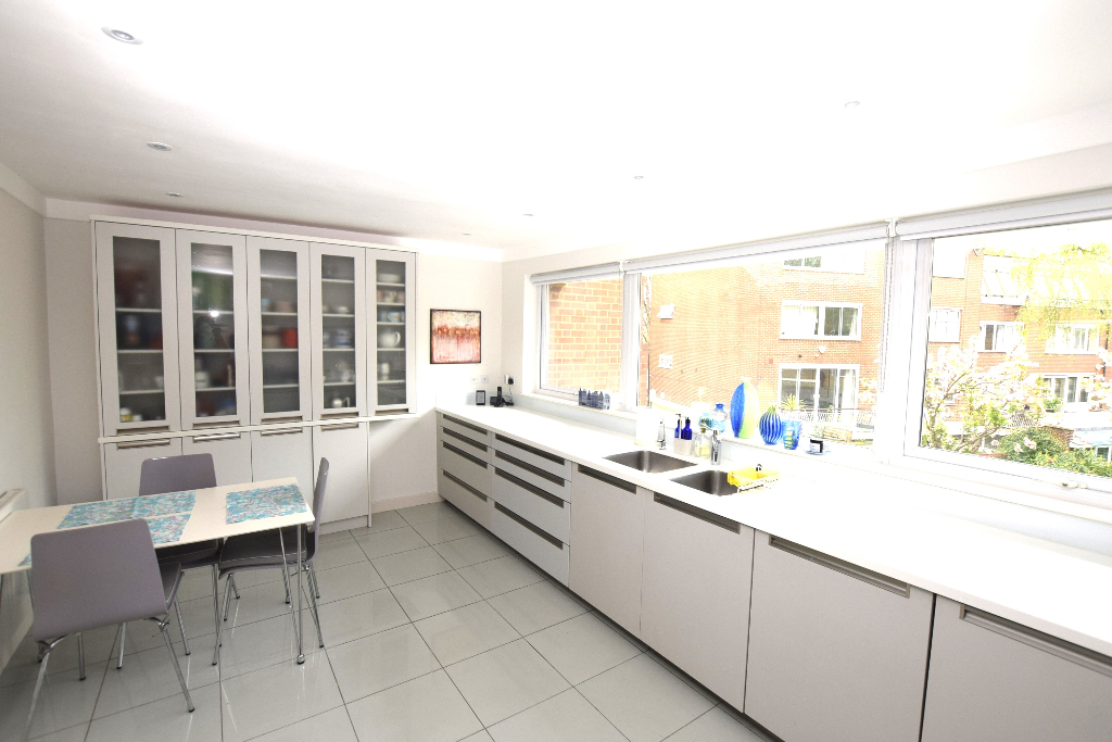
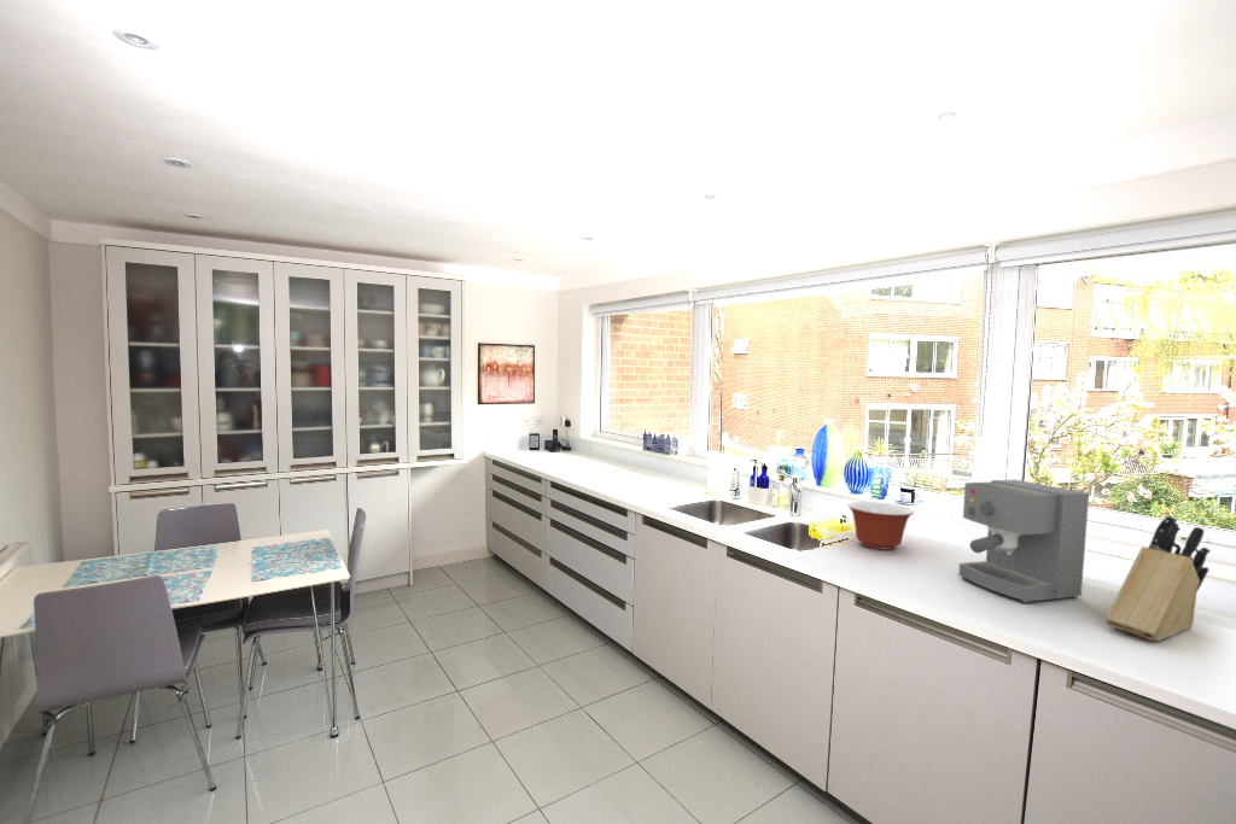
+ knife block [1104,514,1212,642]
+ coffee maker [957,479,1090,604]
+ mixing bowl [847,501,915,551]
